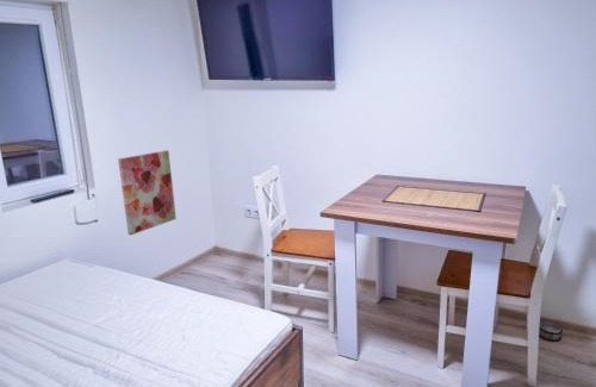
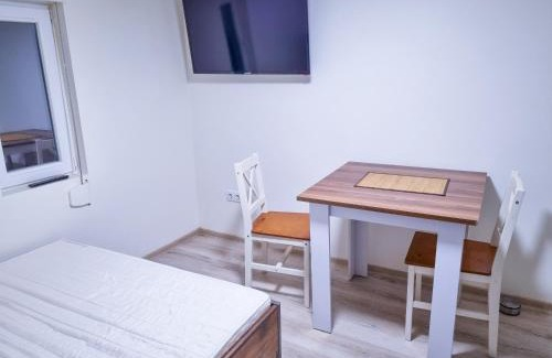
- wall art [117,149,178,236]
